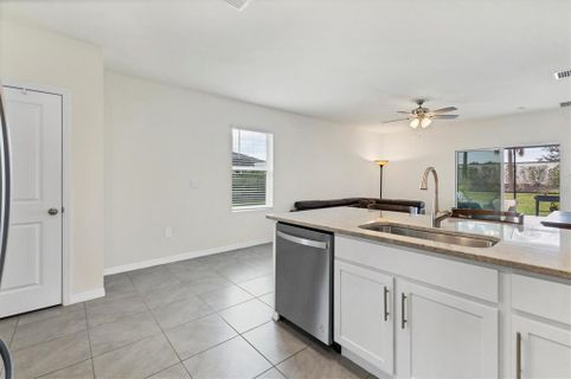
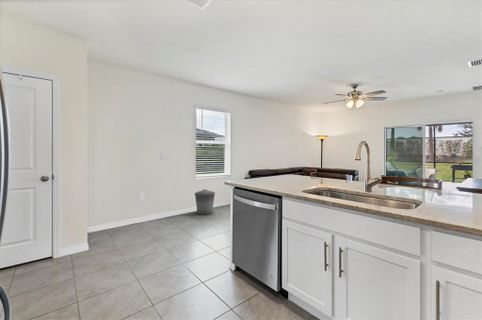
+ trash can [194,189,216,216]
